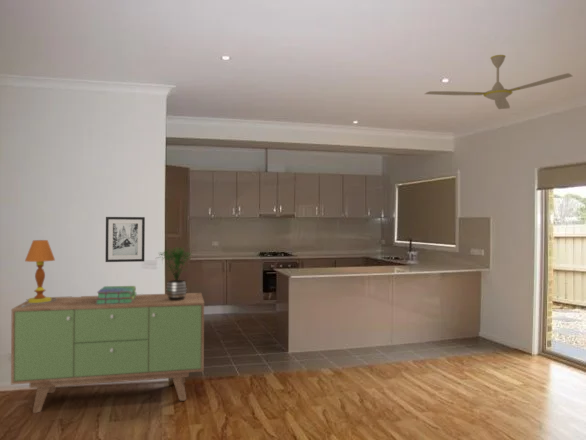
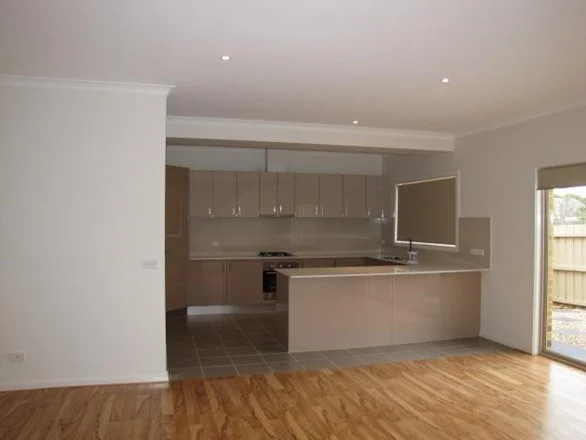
- stack of books [96,285,137,304]
- sideboard [10,292,205,414]
- table lamp [21,239,56,307]
- potted plant [155,246,196,301]
- wall art [105,216,146,263]
- ceiling fan [424,54,573,110]
